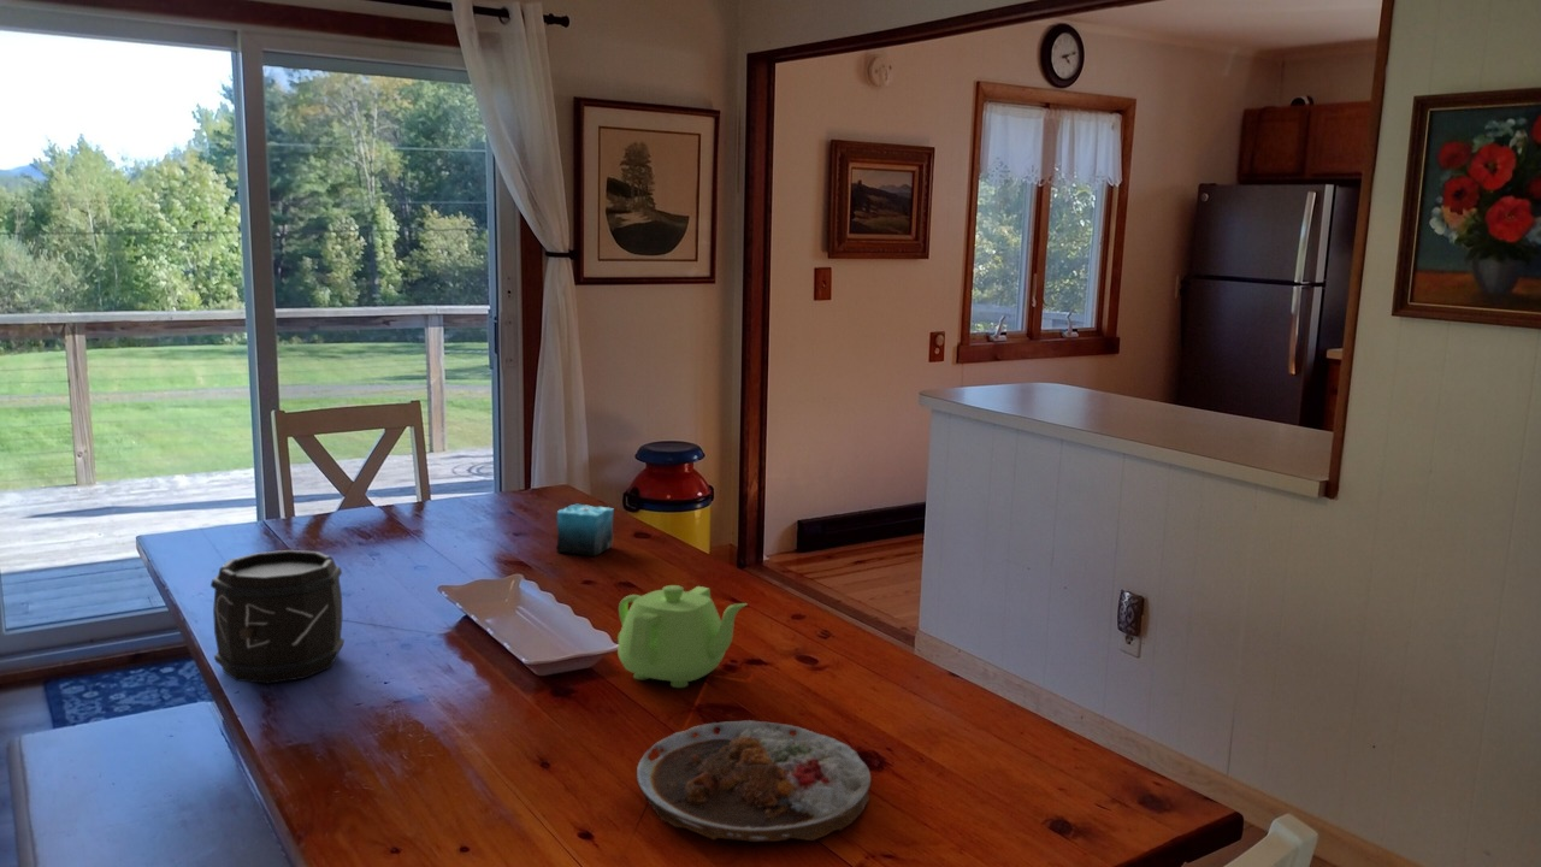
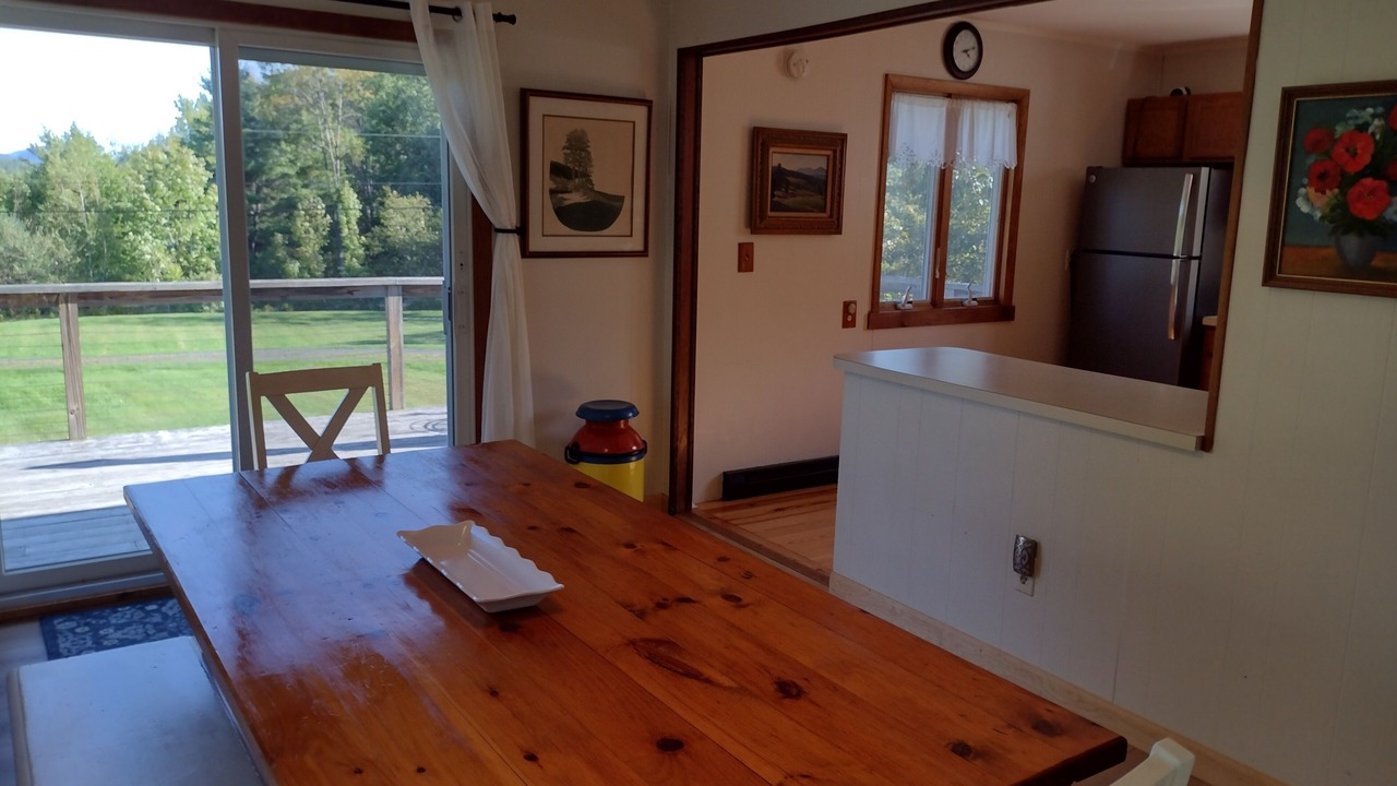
- teapot [616,584,749,689]
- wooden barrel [209,549,346,684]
- candle [555,503,615,558]
- plate [636,719,873,843]
